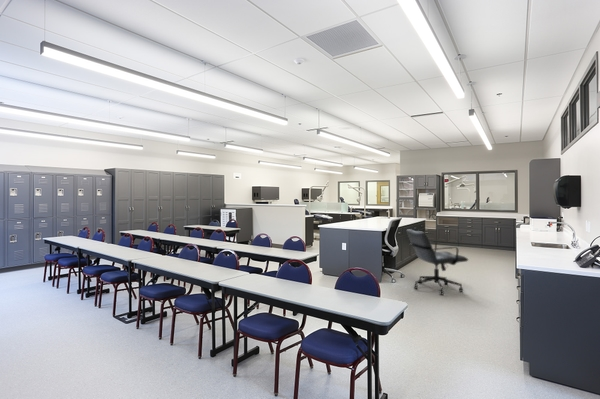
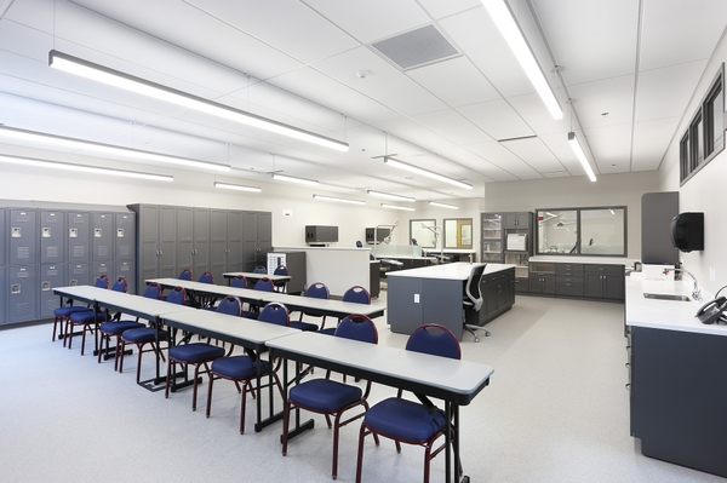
- chair [406,228,469,295]
